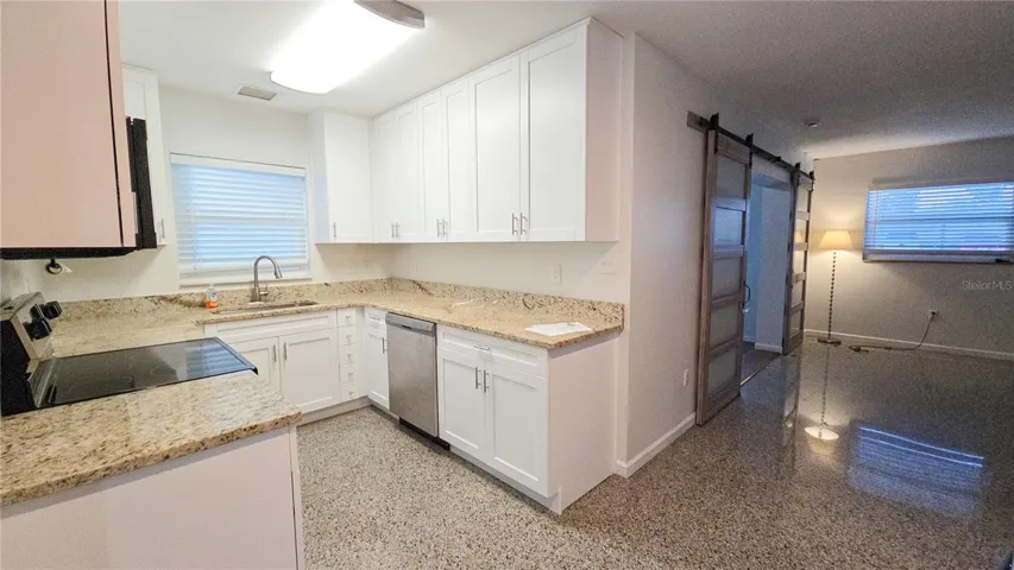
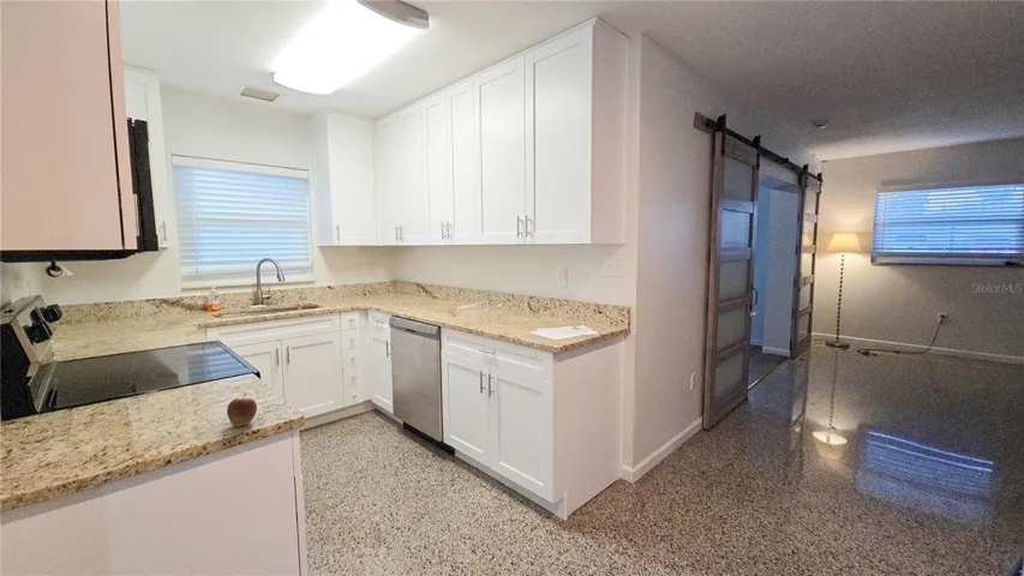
+ fruit [226,391,258,428]
